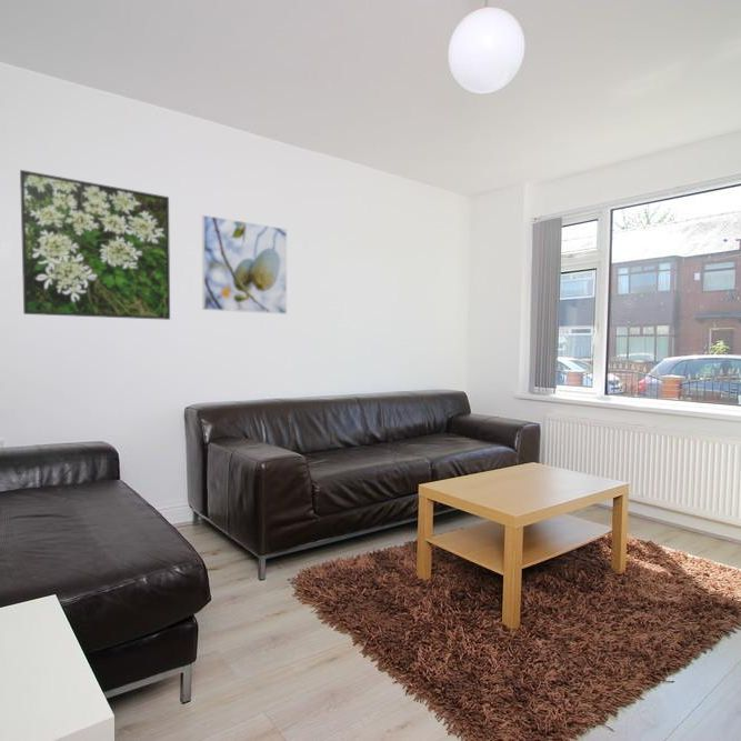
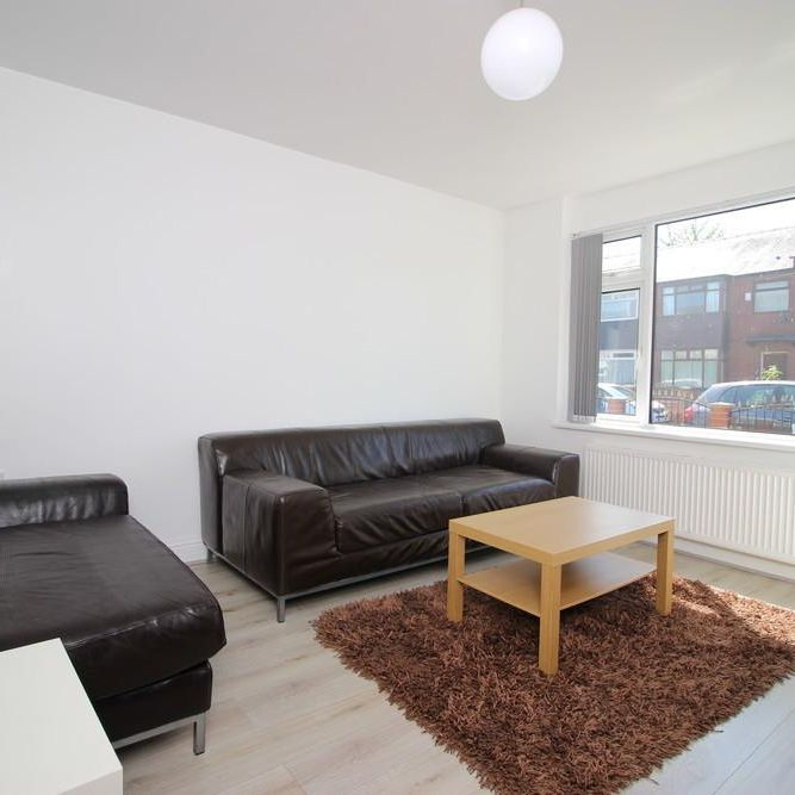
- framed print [201,214,288,314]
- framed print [19,169,171,321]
